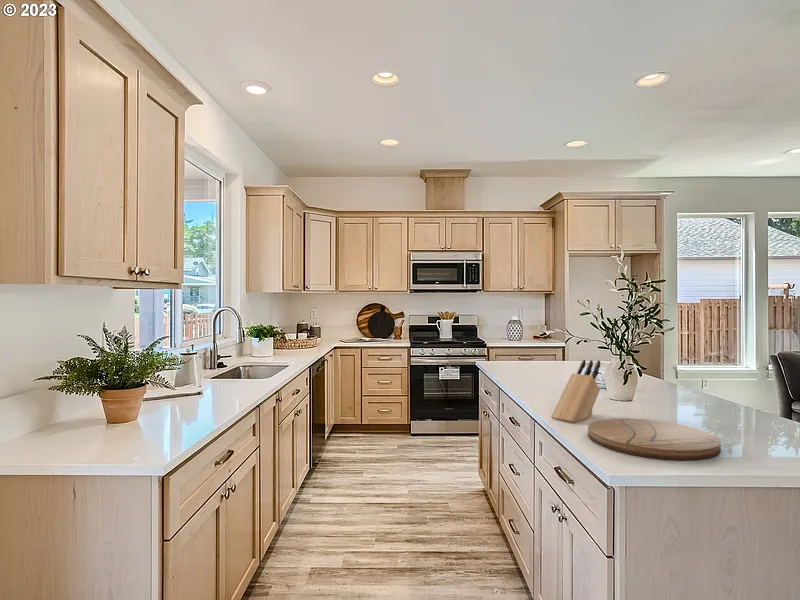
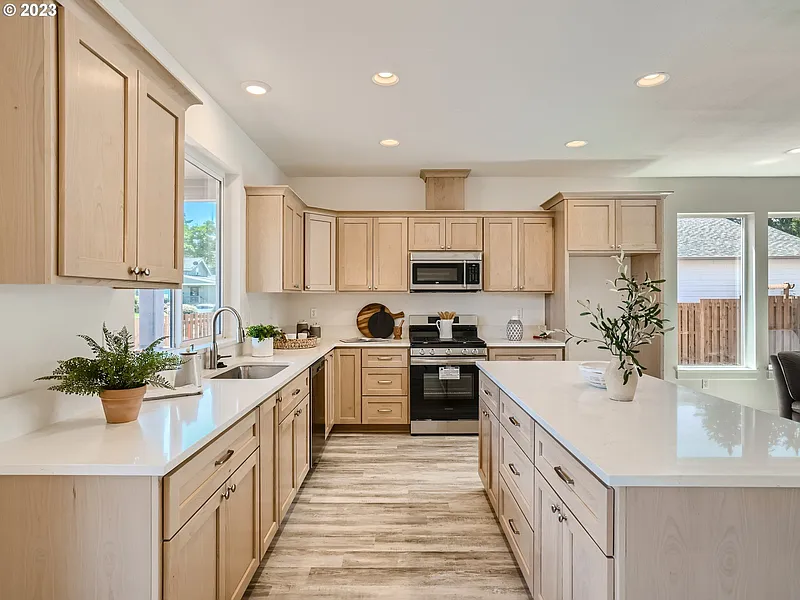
- knife block [550,359,601,423]
- cutting board [587,417,722,462]
